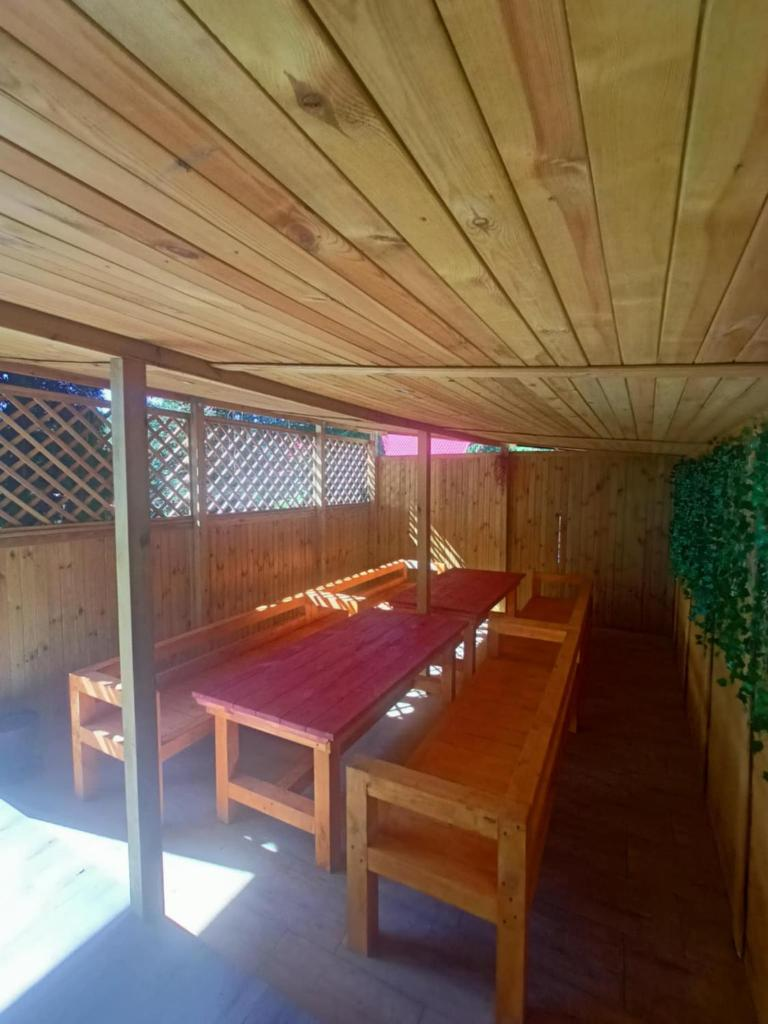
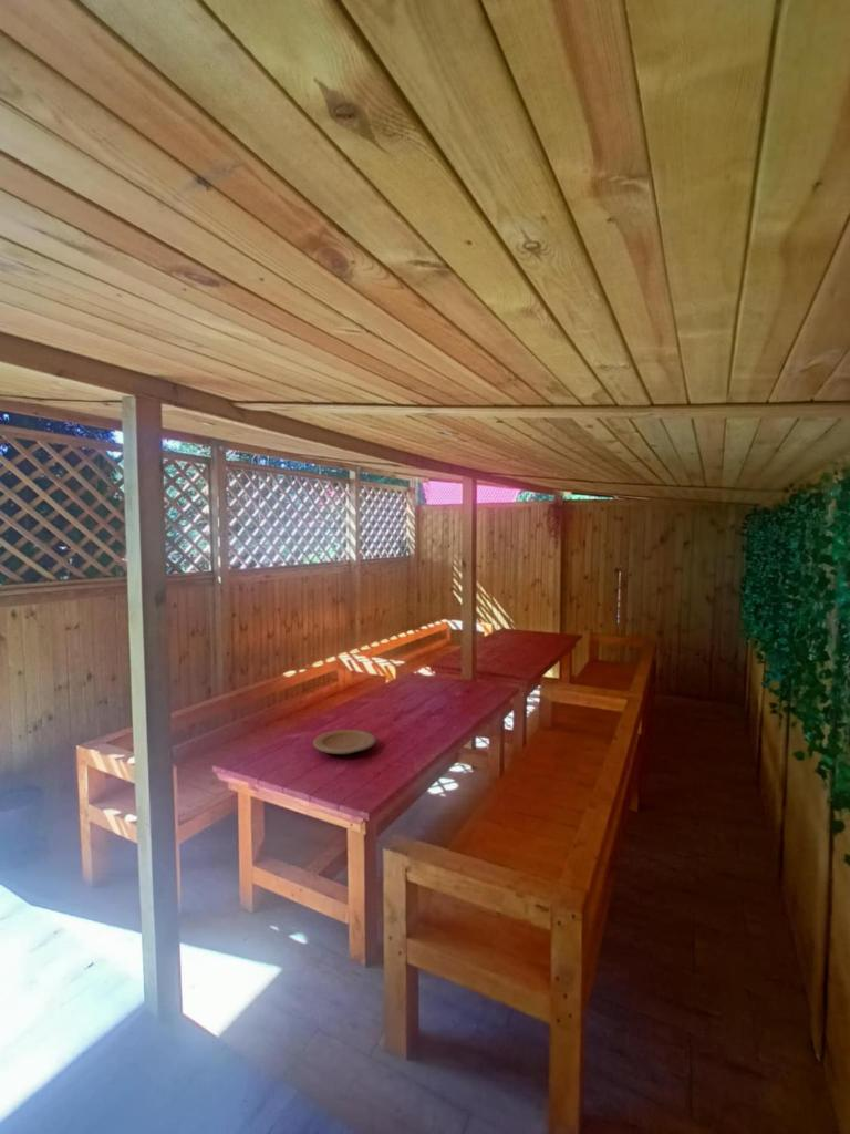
+ plate [312,729,377,755]
